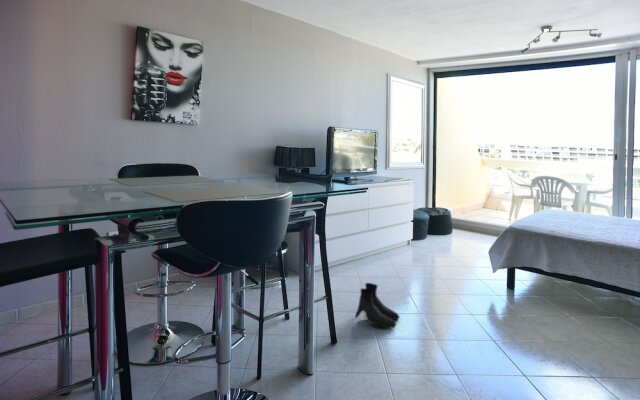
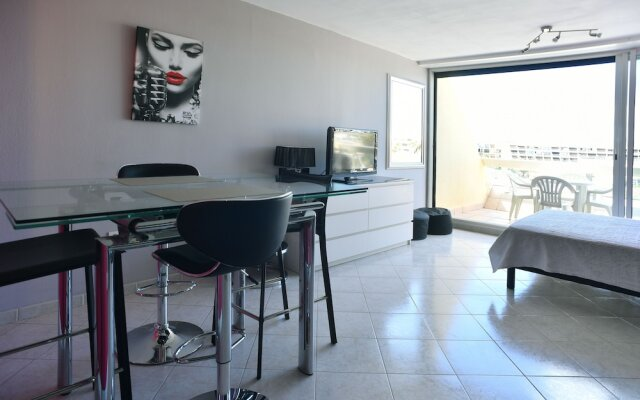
- boots [354,282,401,329]
